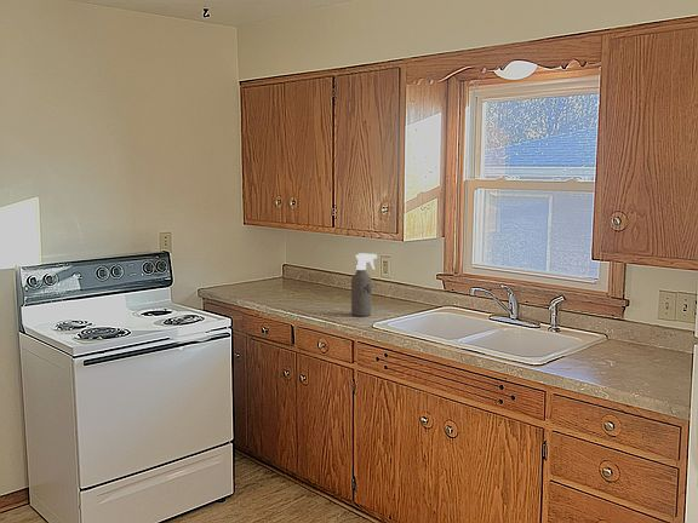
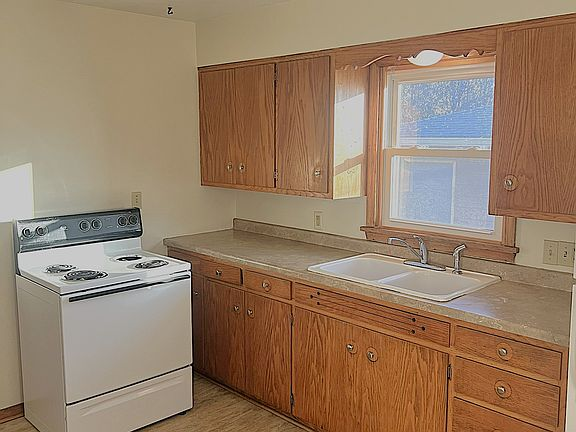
- spray bottle [350,253,378,317]
